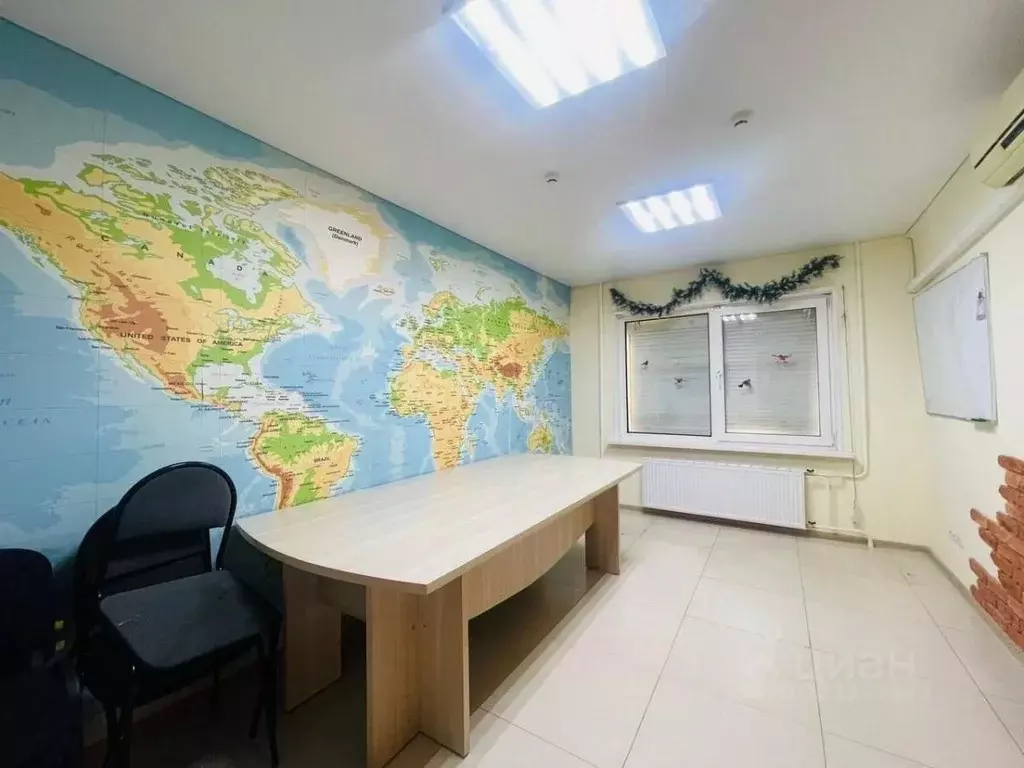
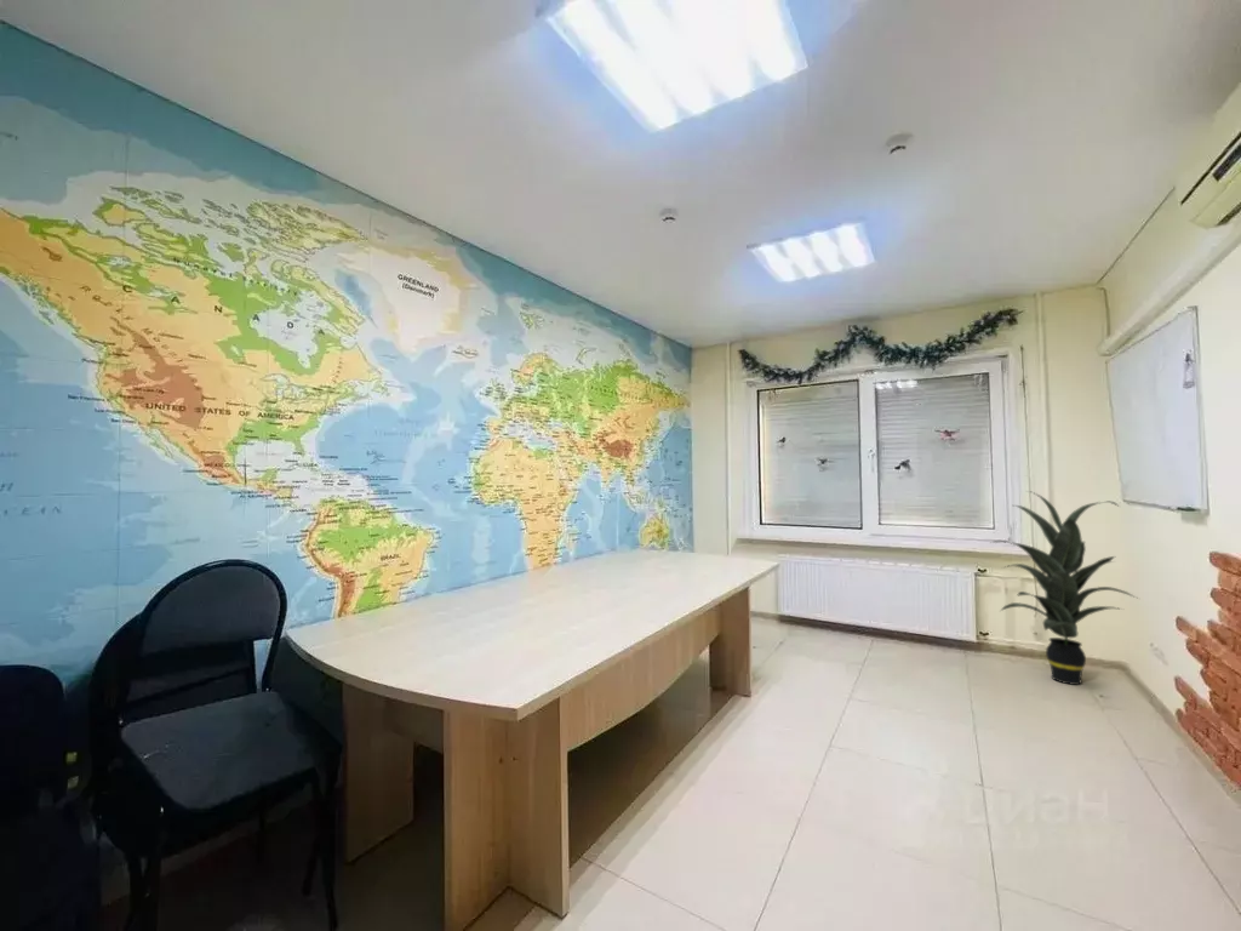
+ indoor plant [990,490,1140,686]
